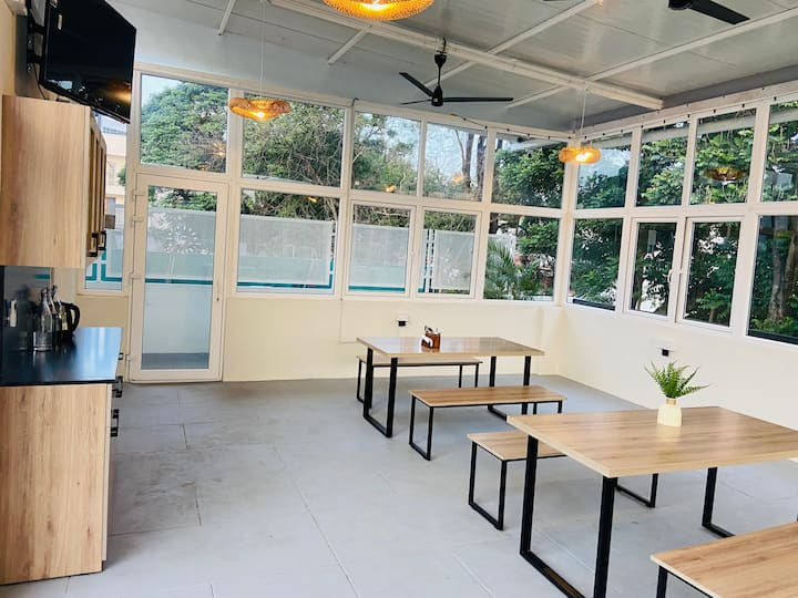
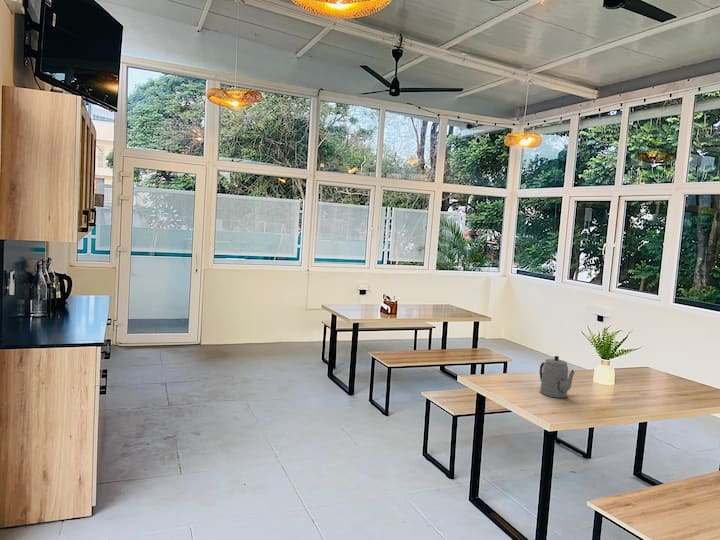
+ teapot [539,355,576,399]
